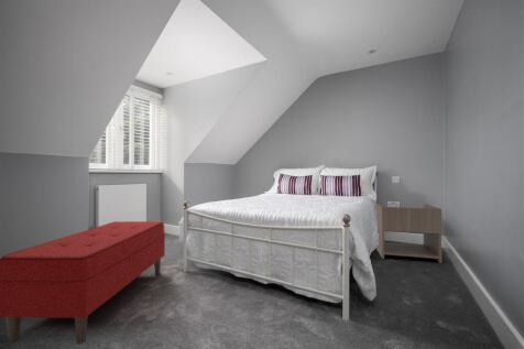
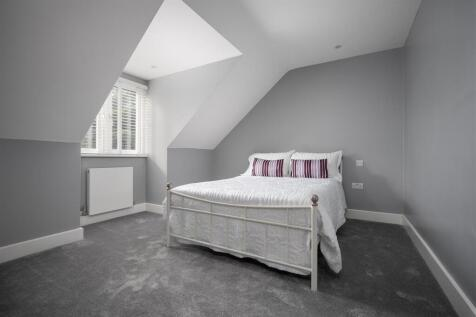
- bench [0,220,166,346]
- nightstand [374,201,443,264]
